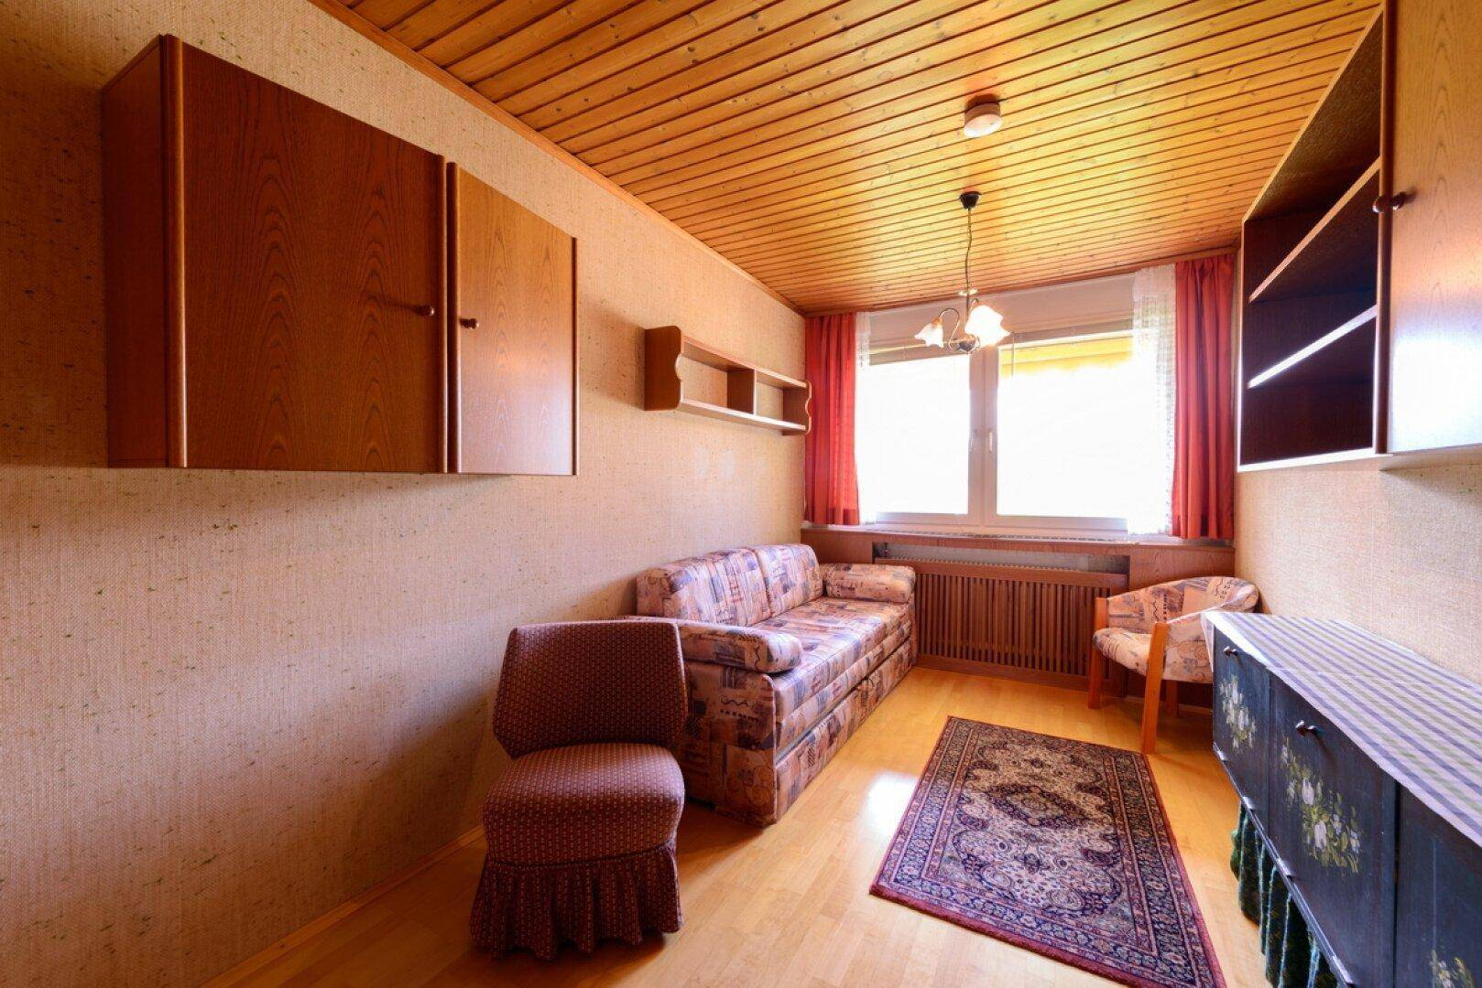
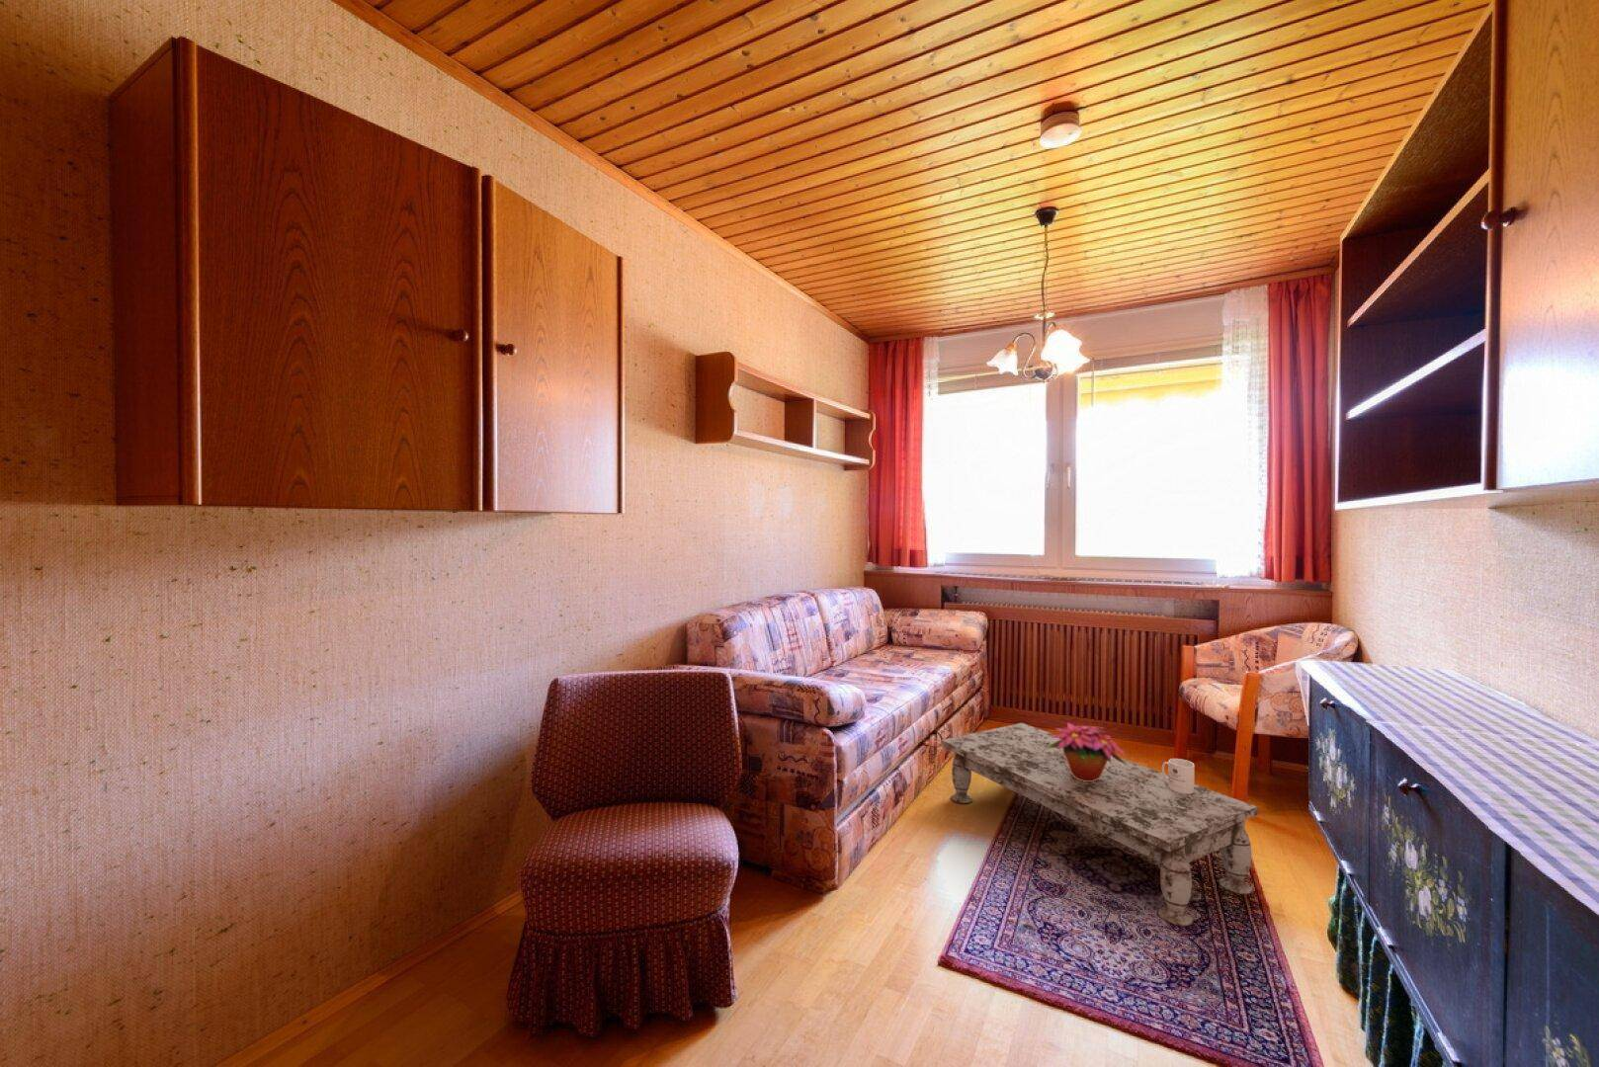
+ mug [1161,757,1195,794]
+ coffee table [939,722,1258,926]
+ flower arrangement [1048,722,1128,781]
